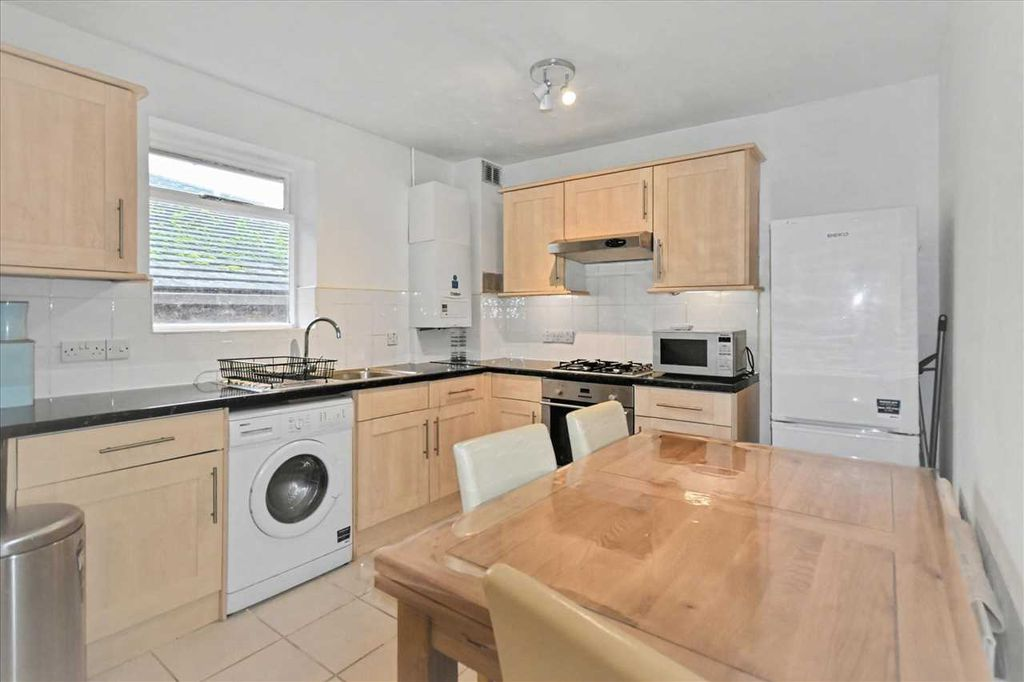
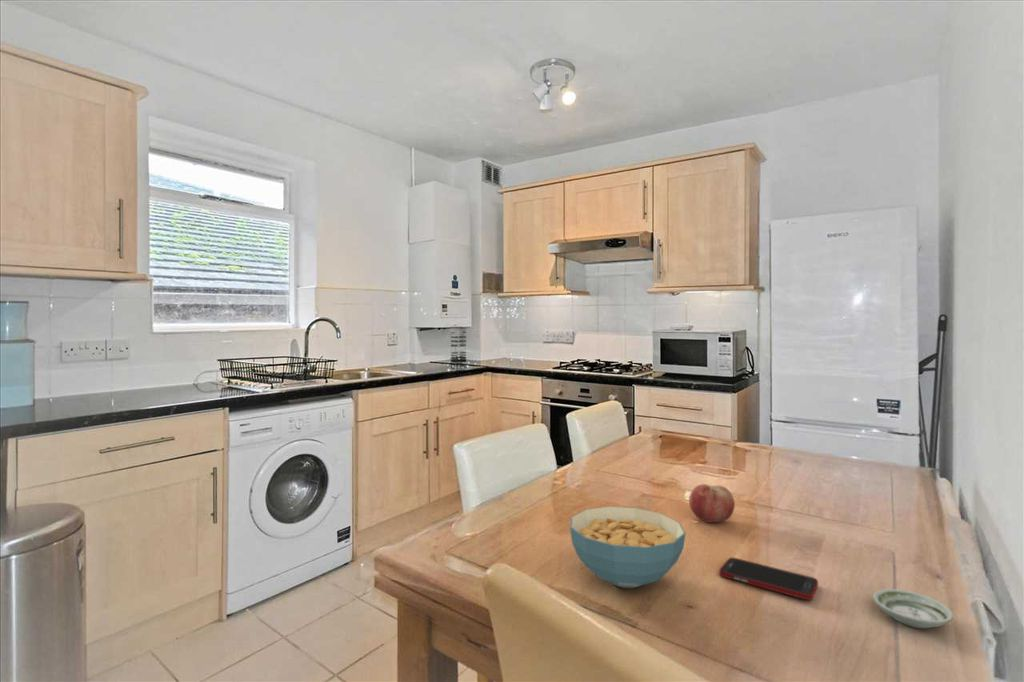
+ fruit [688,483,736,523]
+ saucer [872,588,954,629]
+ cell phone [718,557,819,601]
+ cereal bowl [569,506,687,589]
